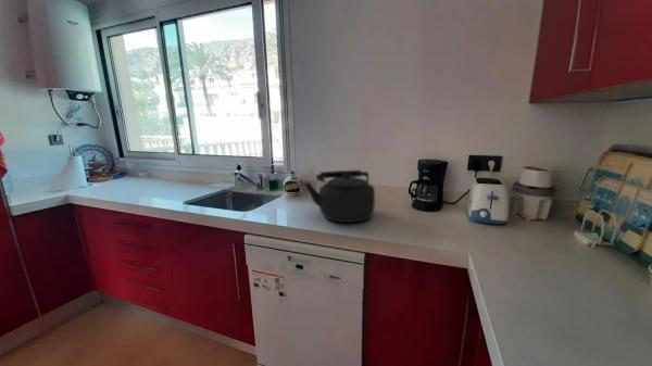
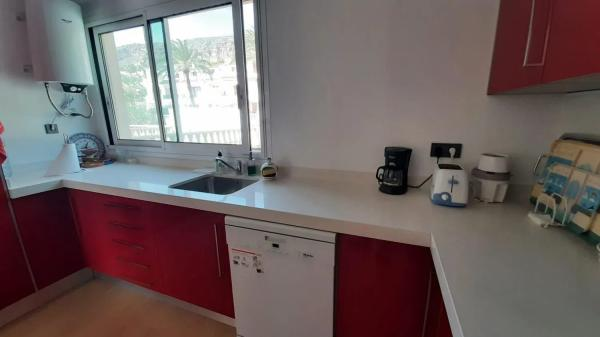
- kettle [302,169,376,224]
